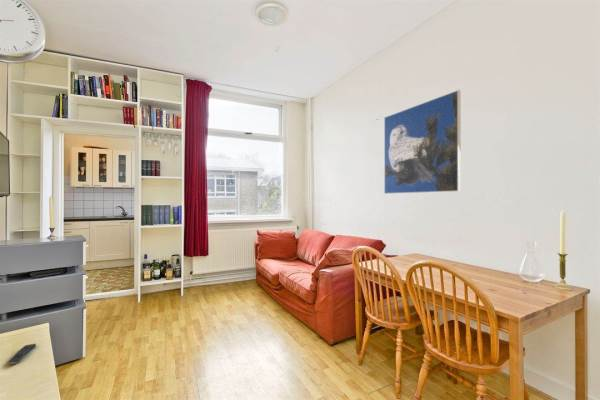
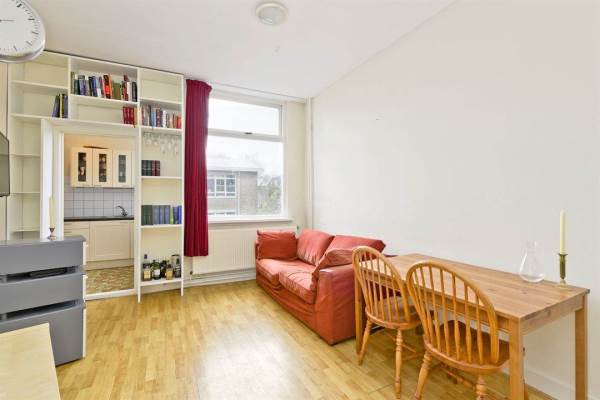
- remote control [8,343,37,365]
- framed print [383,89,462,195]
